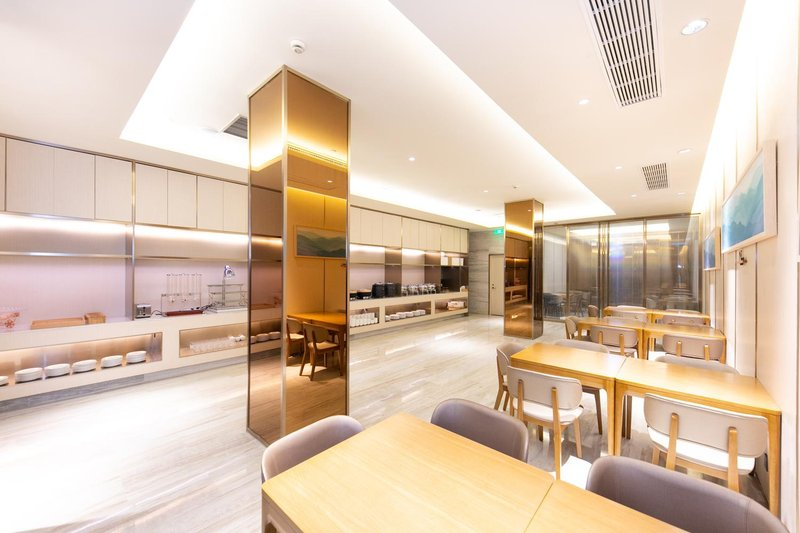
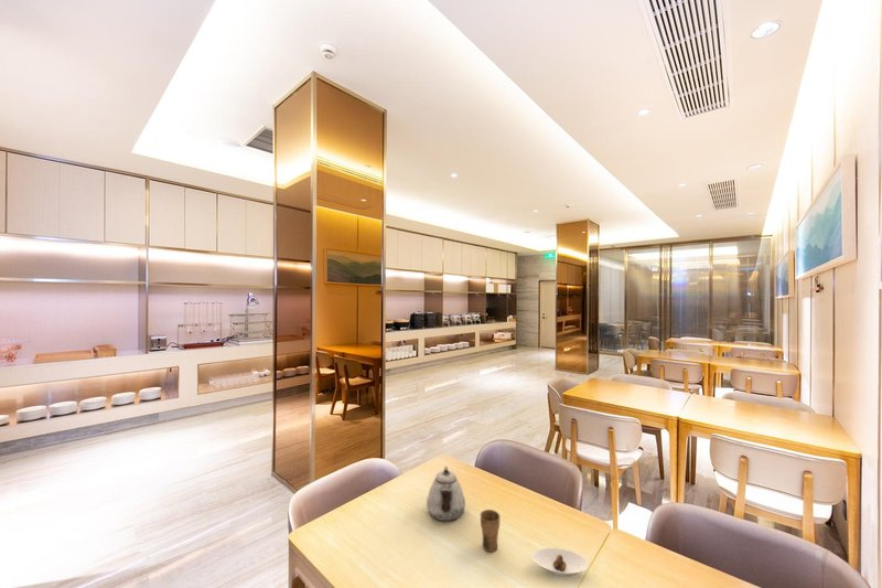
+ cup [480,509,502,553]
+ saucer [530,547,589,577]
+ teapot [426,466,466,522]
